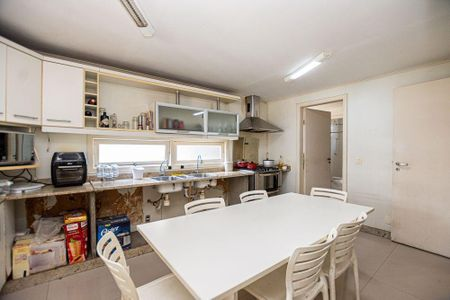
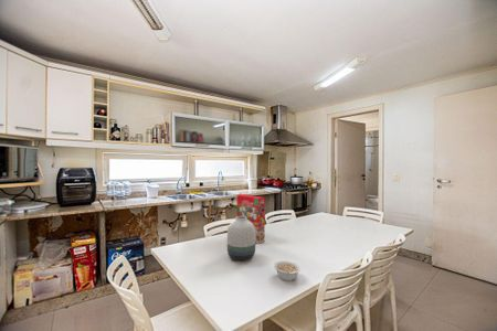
+ legume [273,259,302,282]
+ cereal box [236,193,266,245]
+ vase [226,215,256,261]
